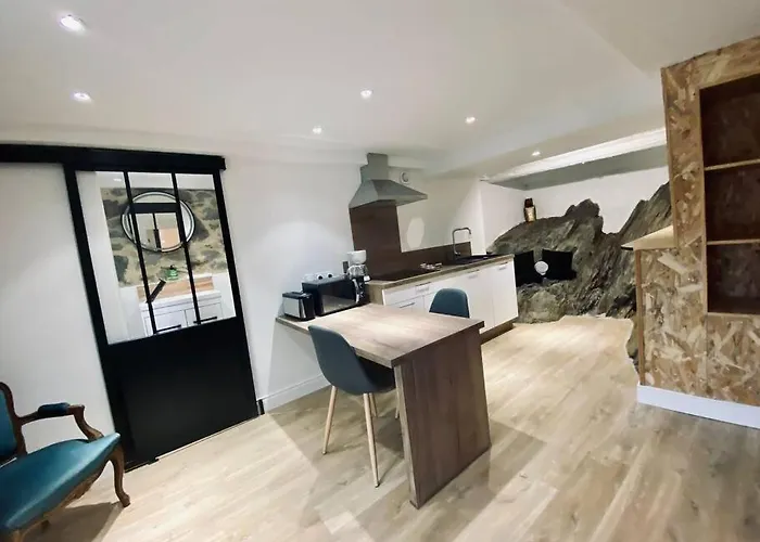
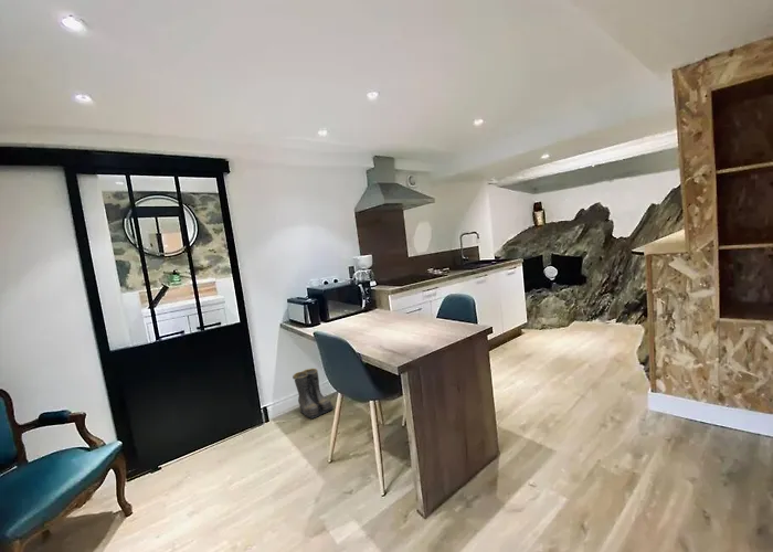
+ boots [292,368,336,420]
